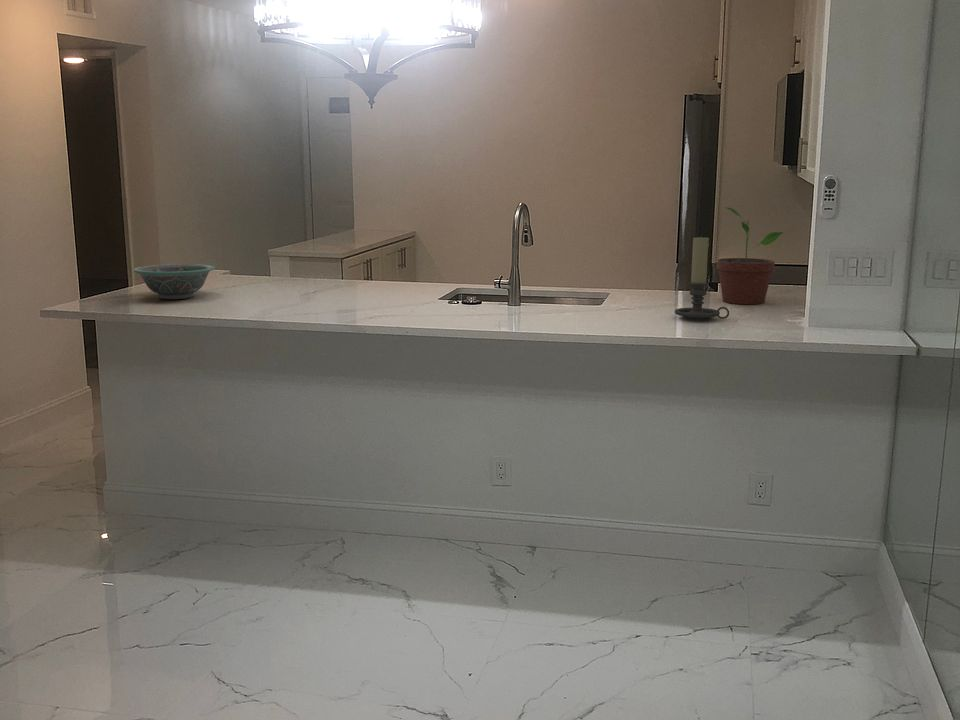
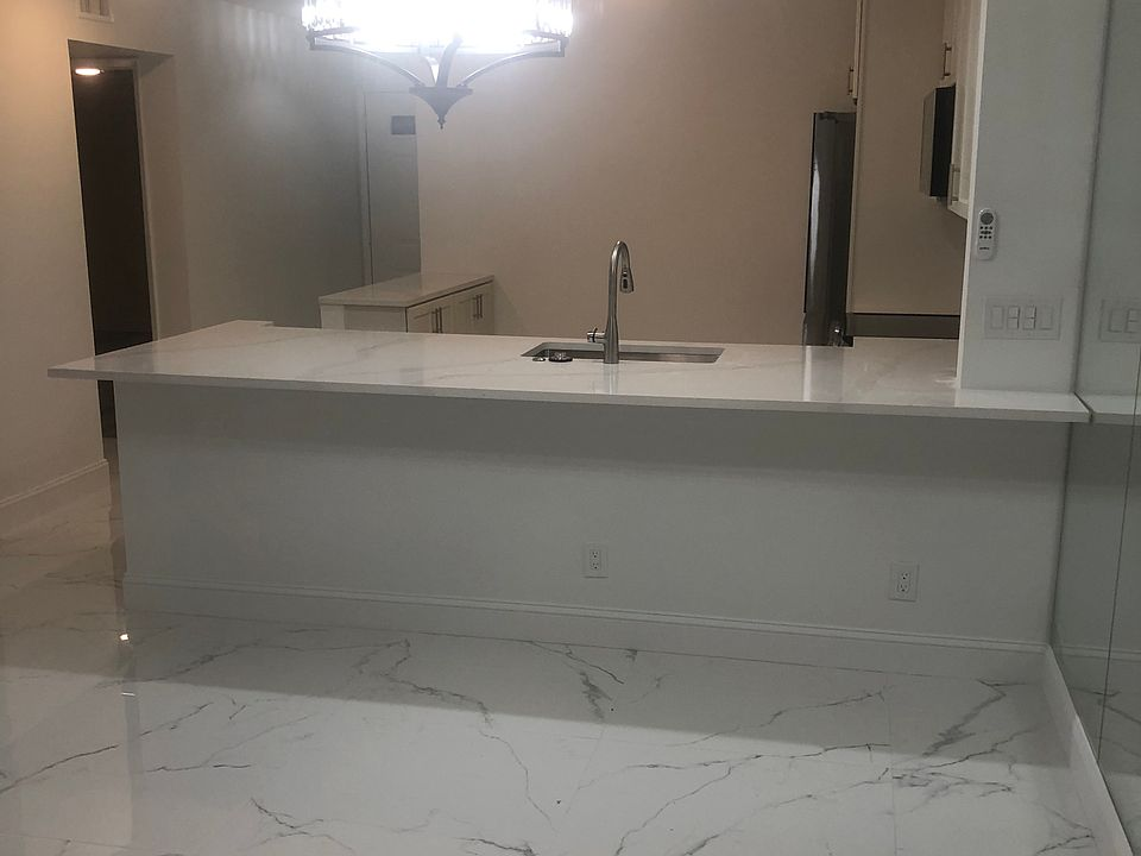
- candle holder [674,237,730,321]
- potted plant [716,206,784,305]
- decorative bowl [133,263,216,300]
